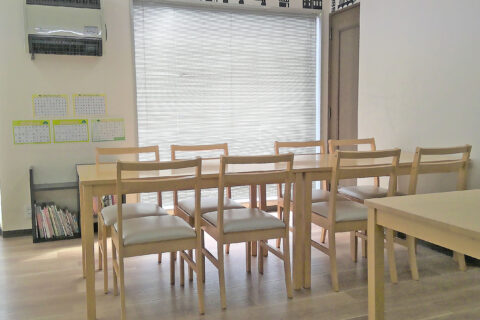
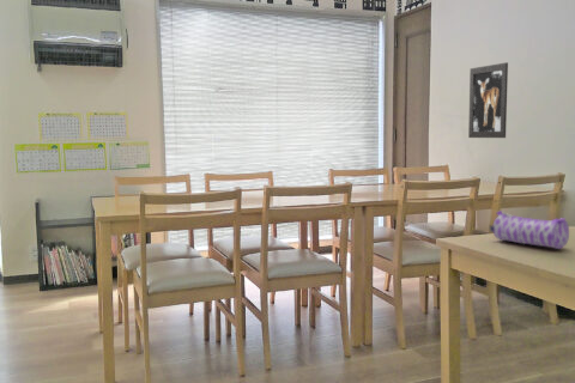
+ wall art [467,61,509,139]
+ pencil case [489,209,570,250]
